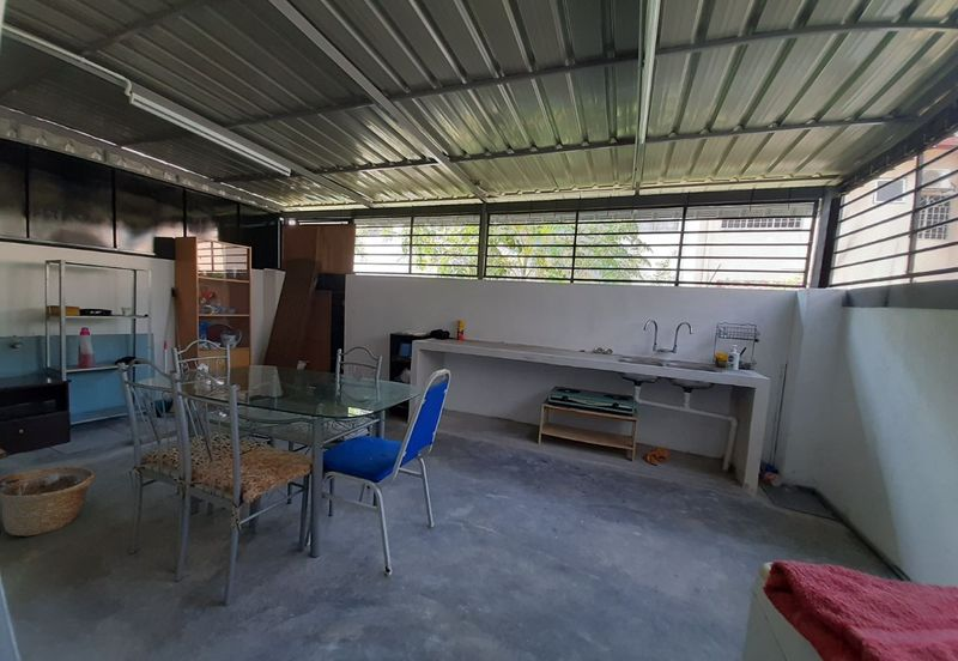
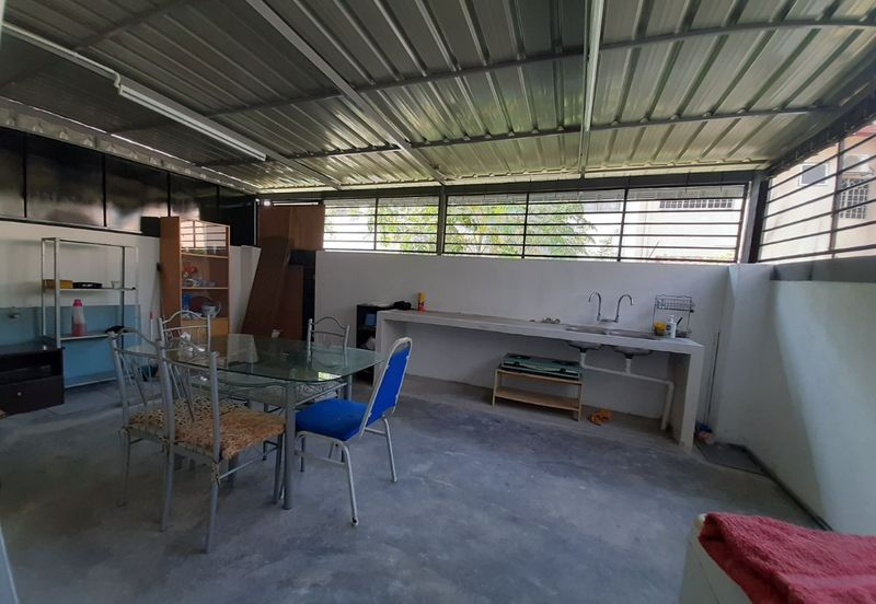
- basket [0,465,95,538]
